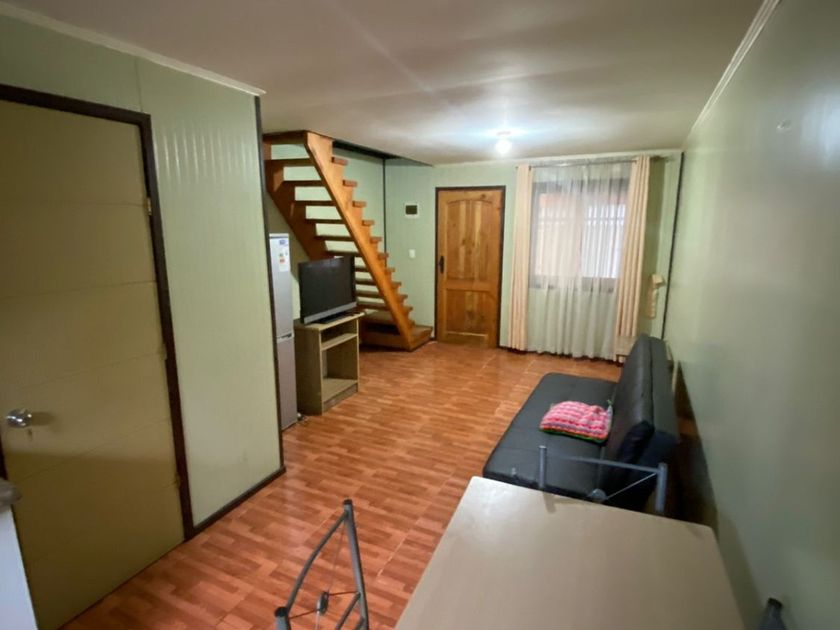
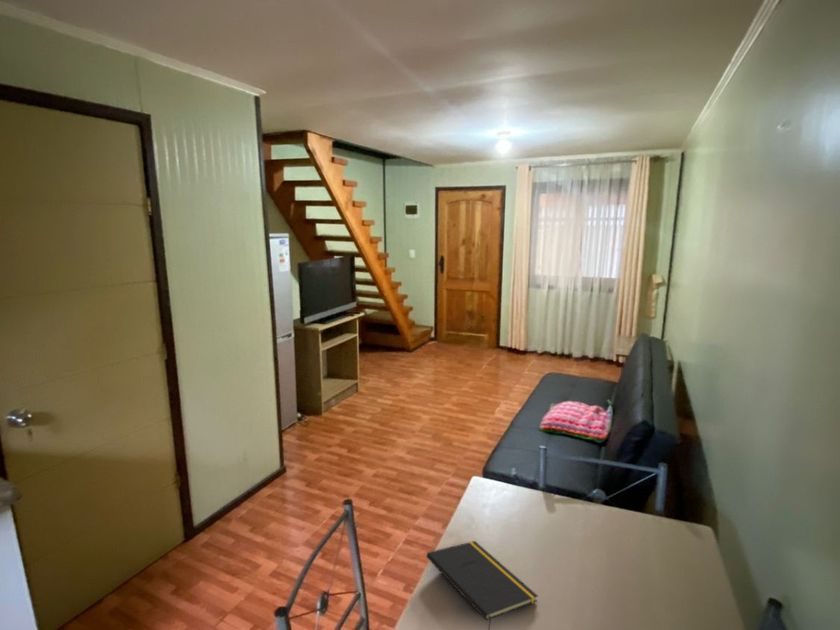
+ notepad [425,540,539,630]
